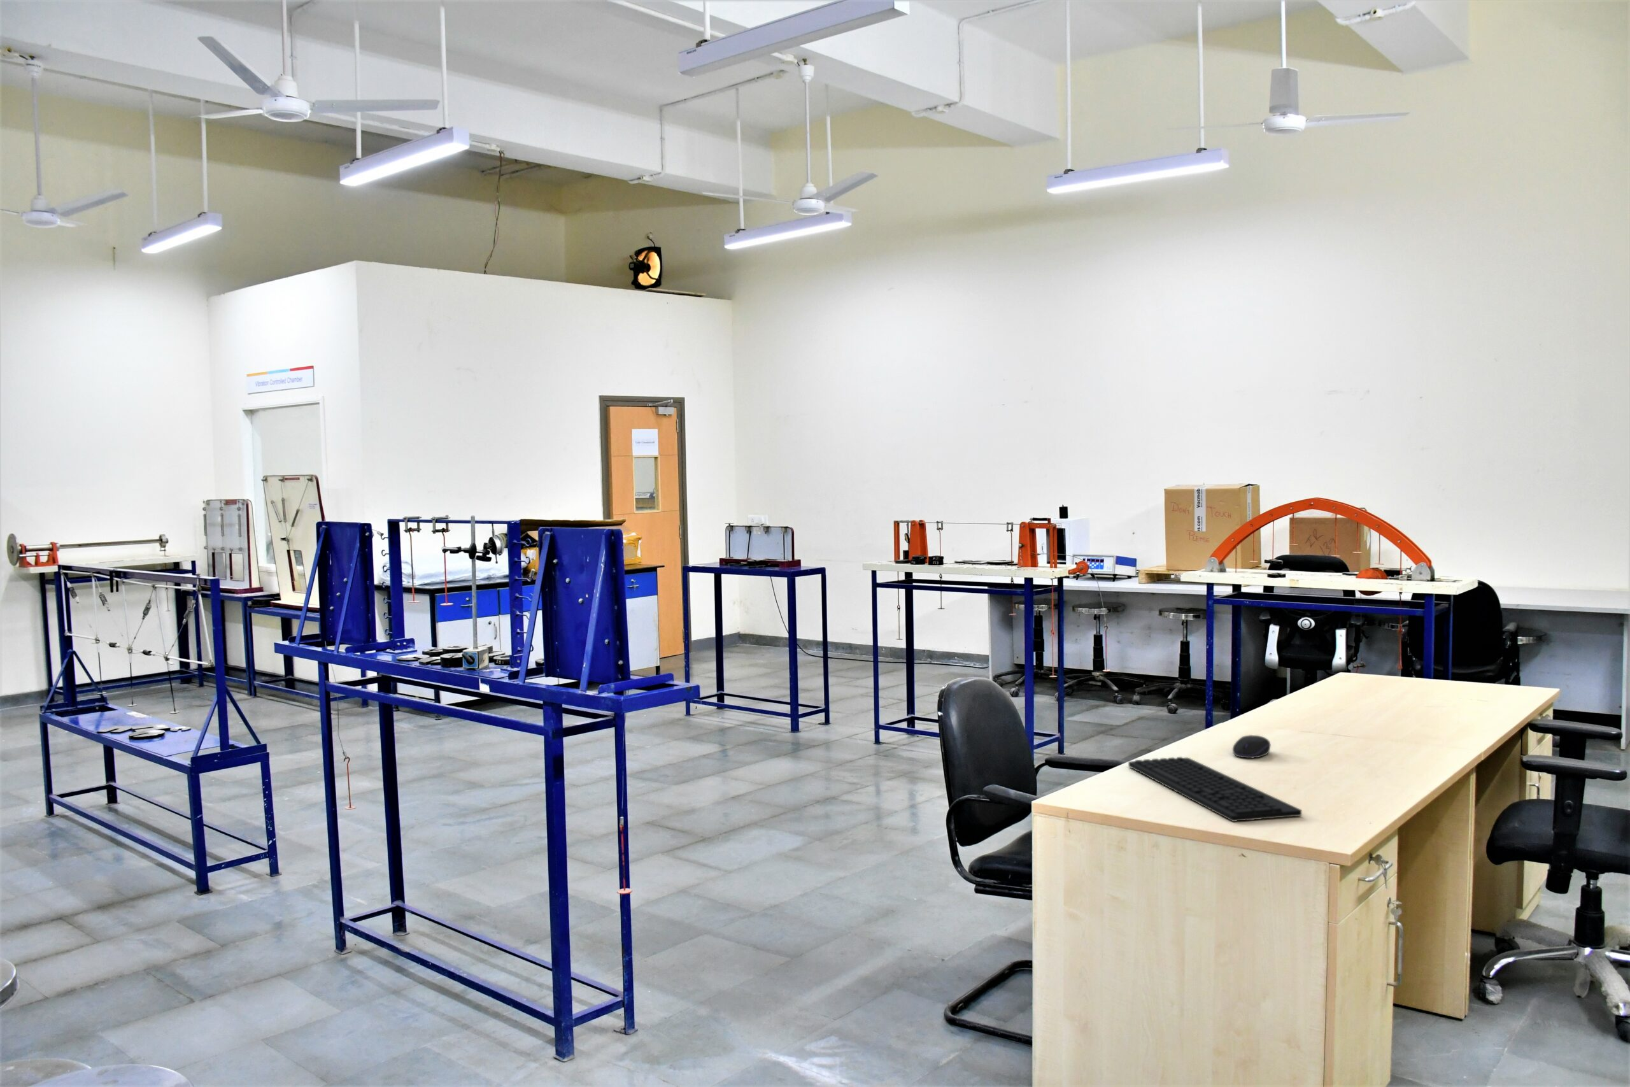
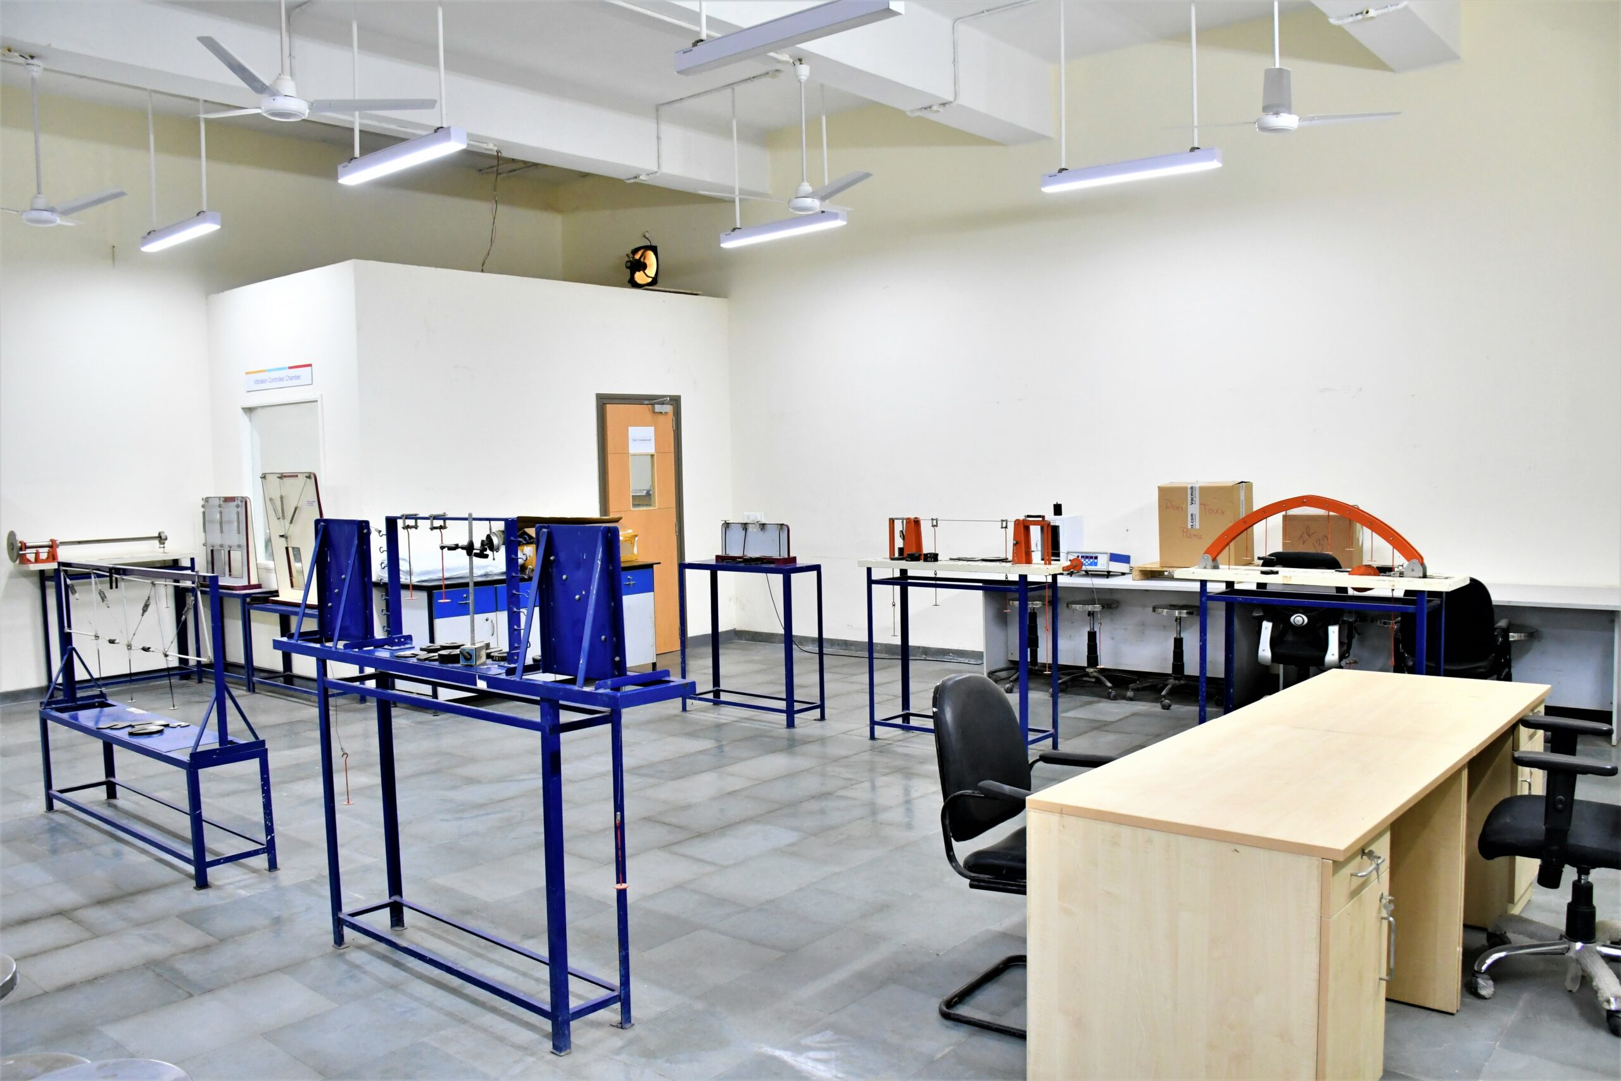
- keyboard [1128,757,1303,823]
- computer mouse [1232,734,1271,759]
